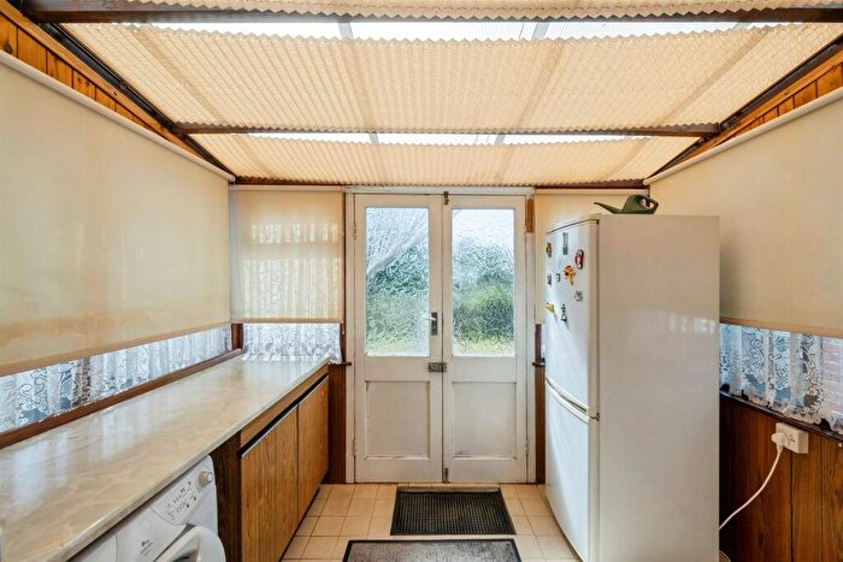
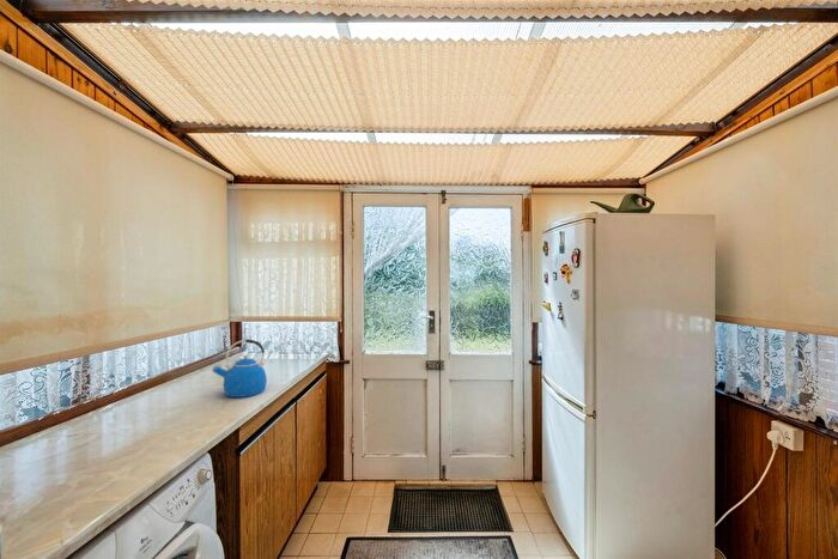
+ kettle [211,338,268,399]
